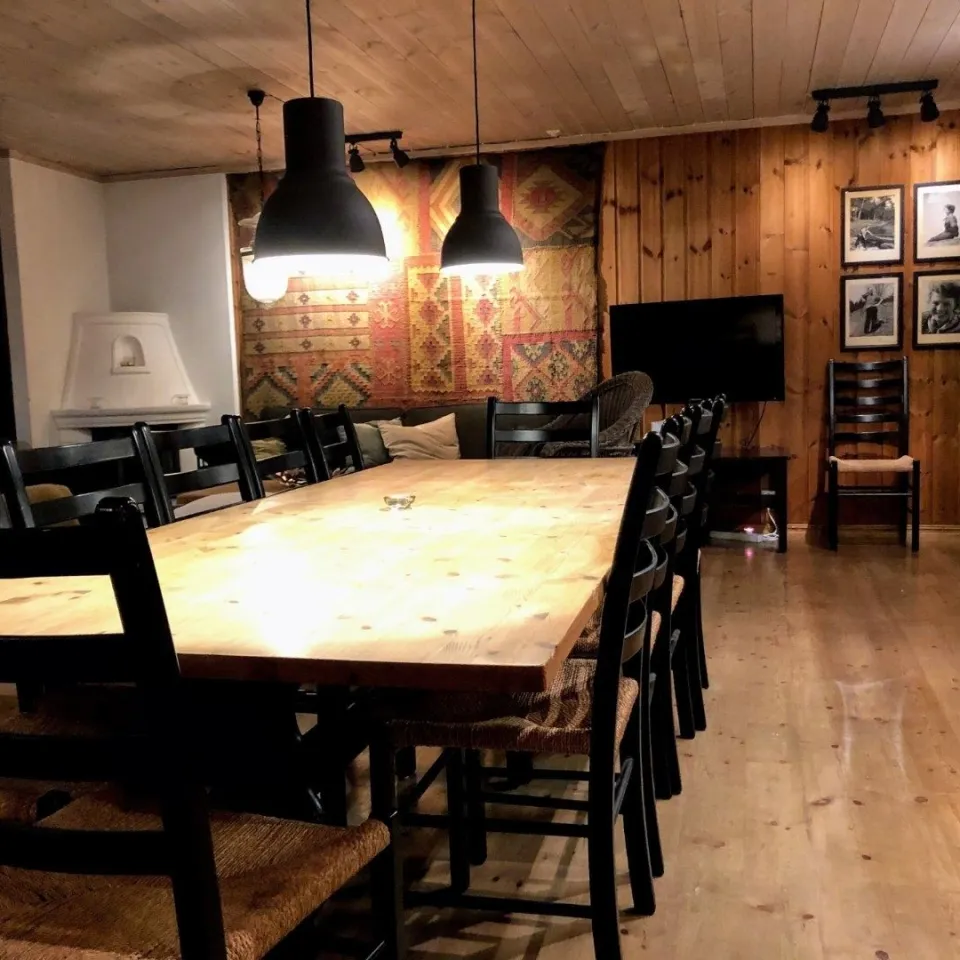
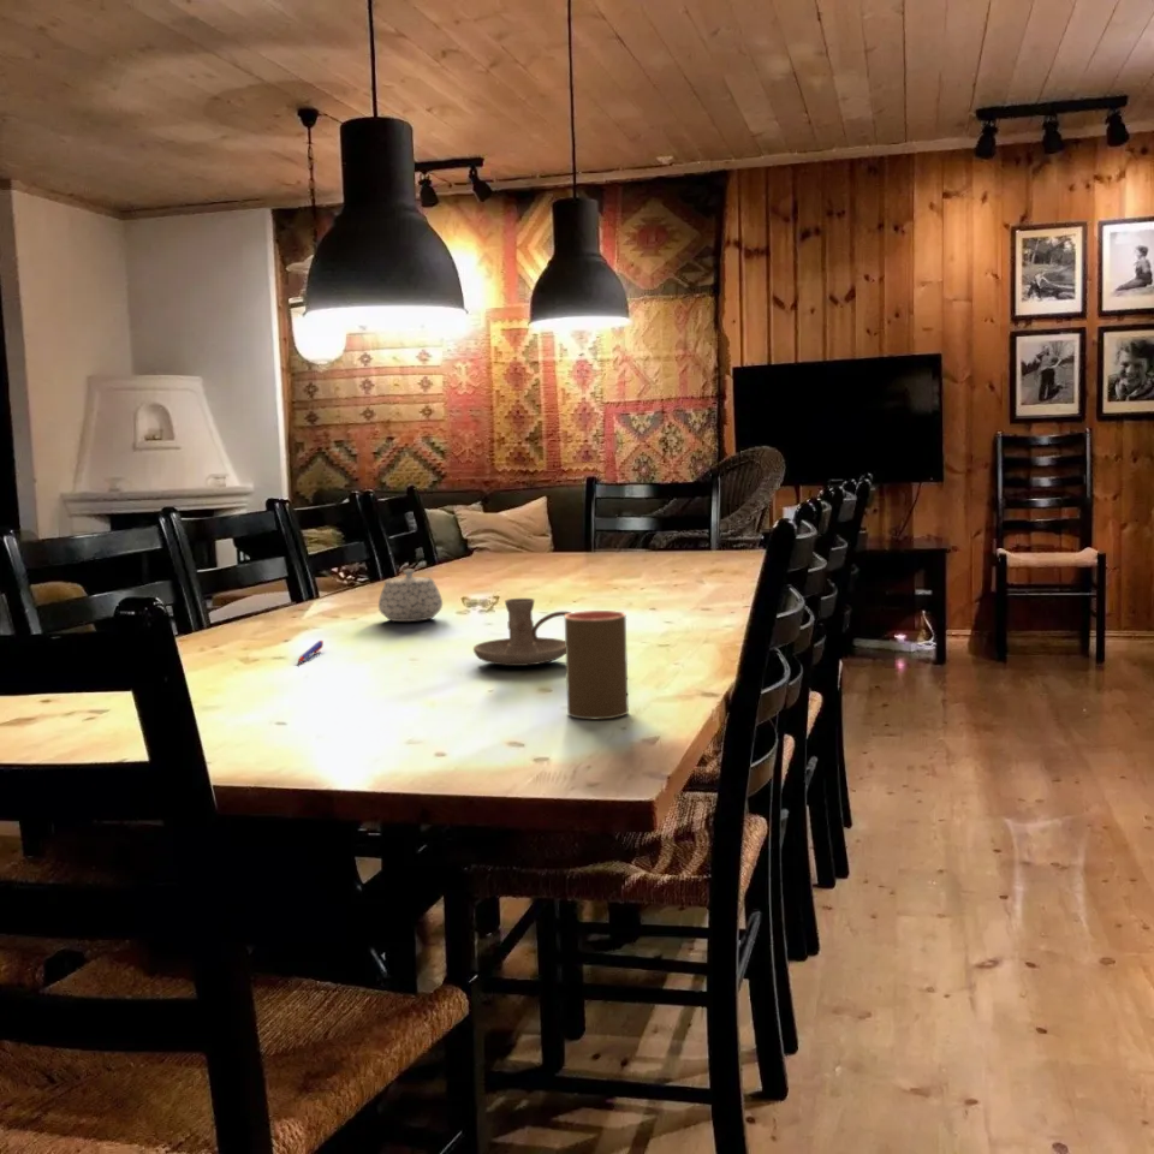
+ cup [564,609,630,720]
+ teapot [377,569,444,623]
+ pen [297,640,325,664]
+ candle holder [472,597,572,667]
